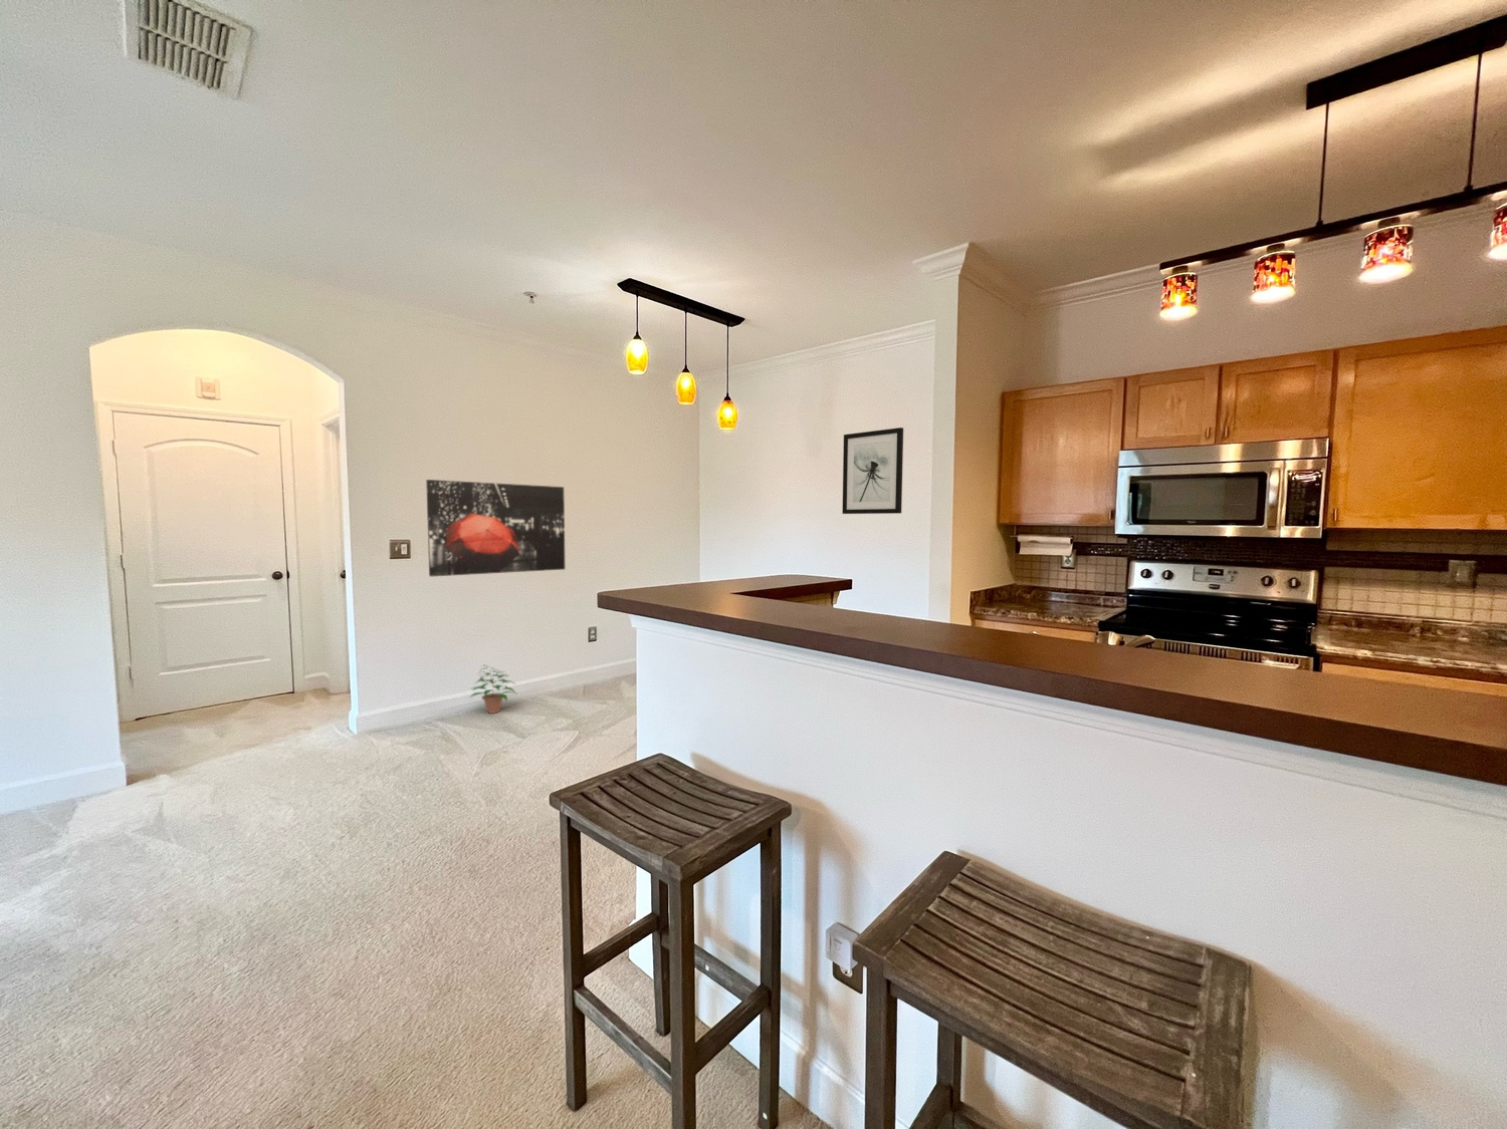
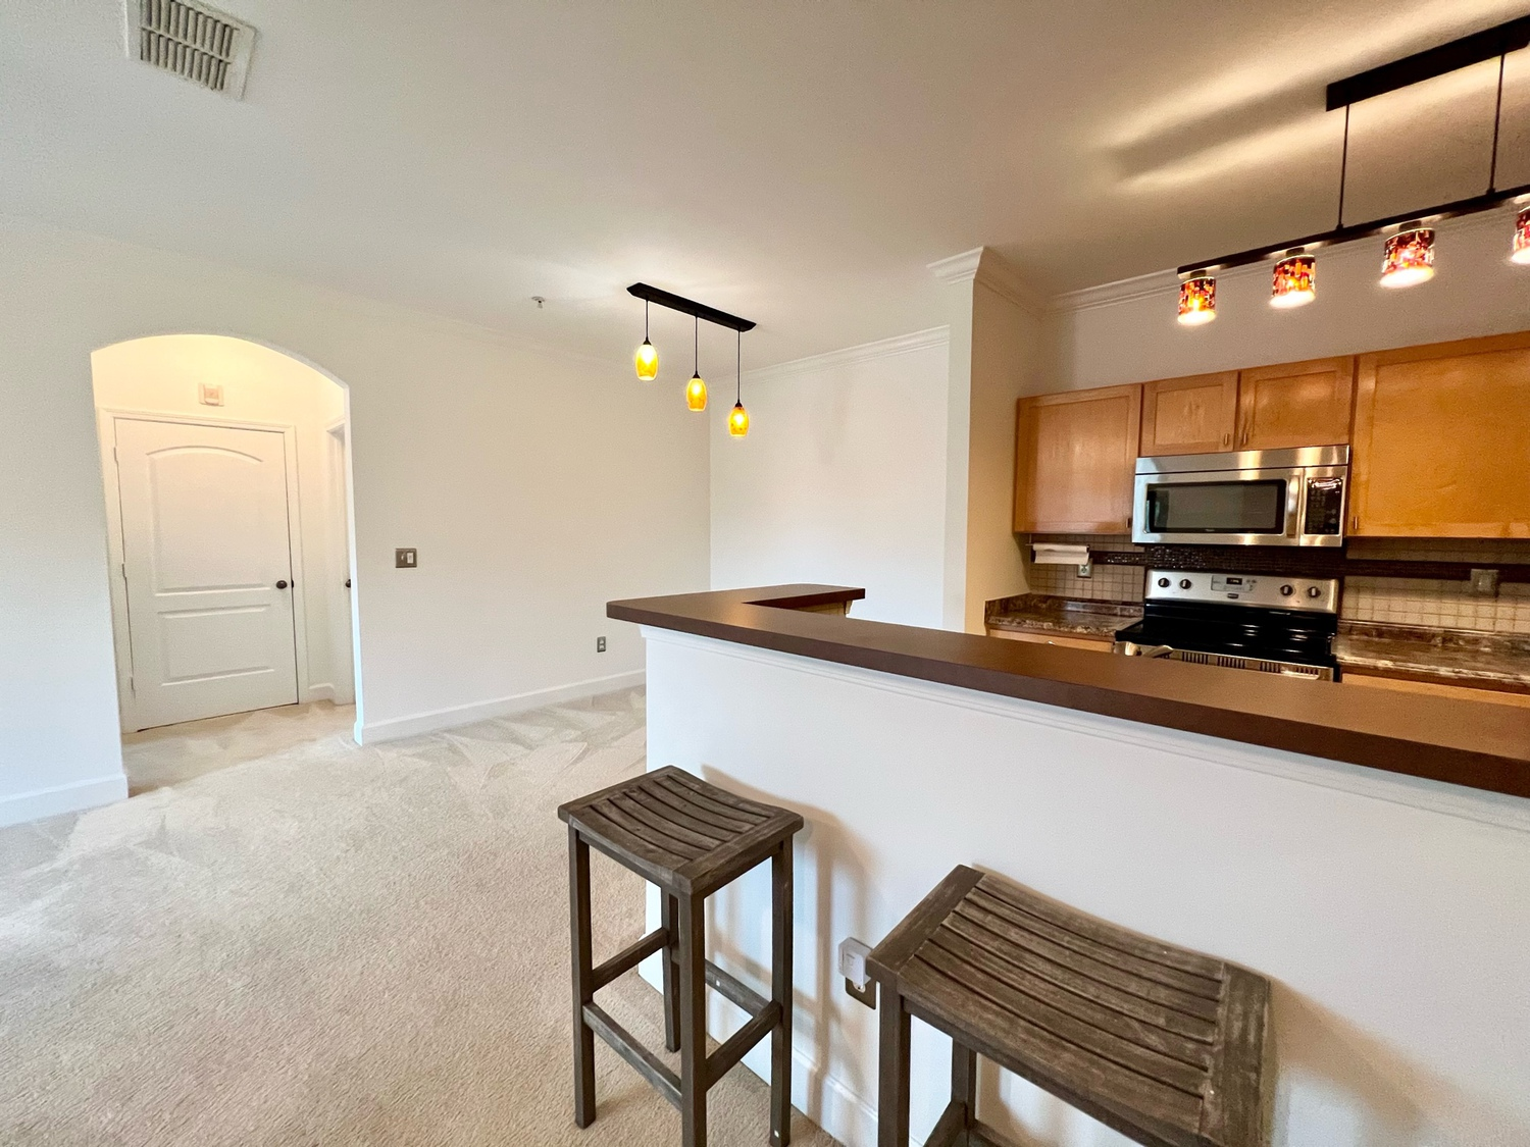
- potted plant [469,664,517,715]
- wall art [425,479,567,578]
- wall art [842,427,904,515]
